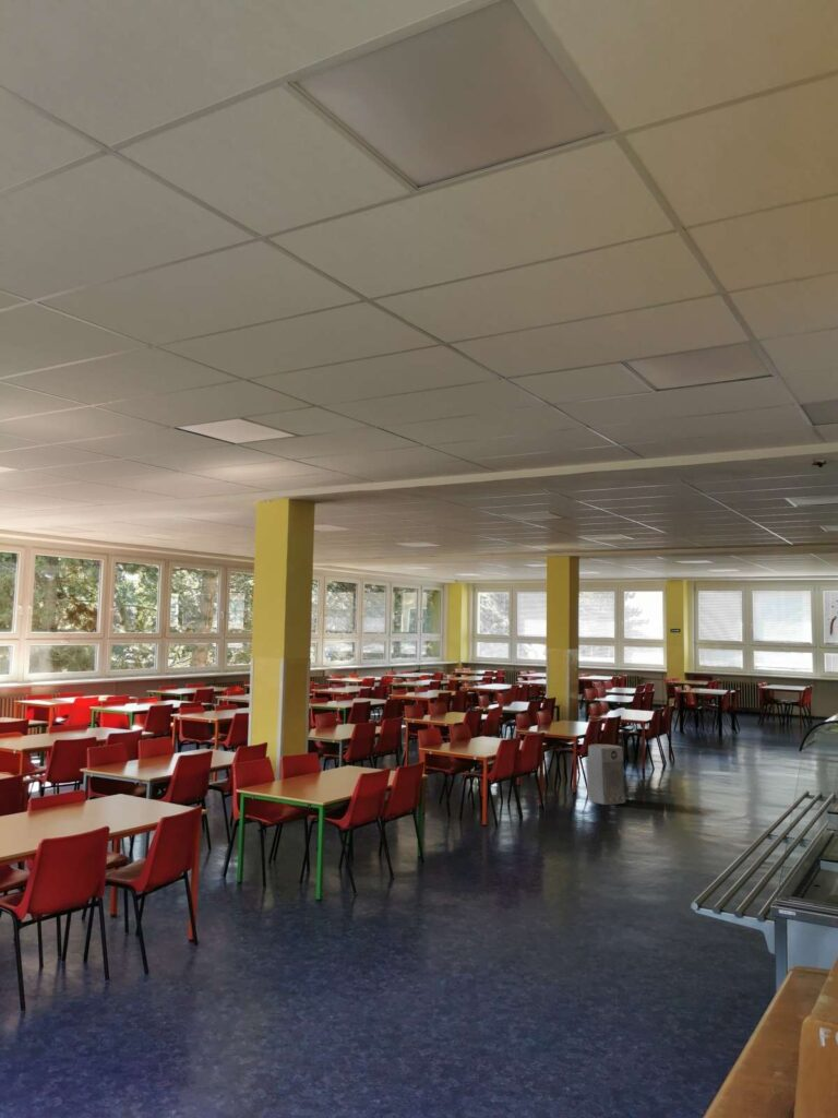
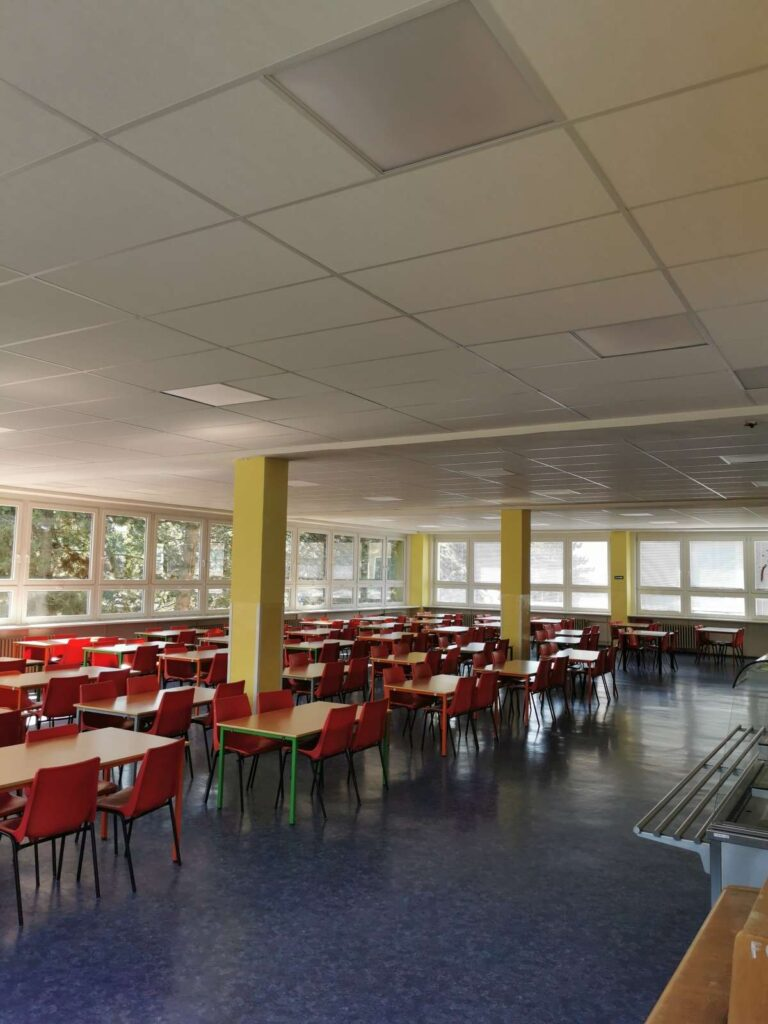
- air purifier [586,744,626,806]
